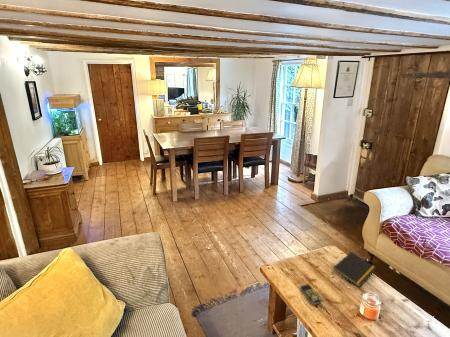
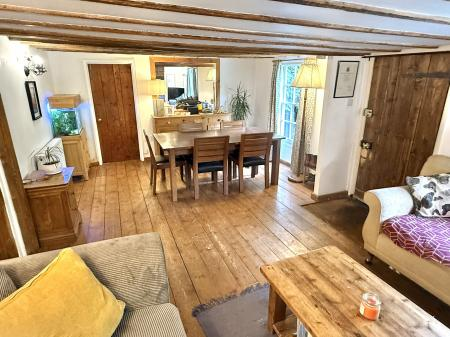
- notepad [331,251,377,288]
- remote control [299,283,323,305]
